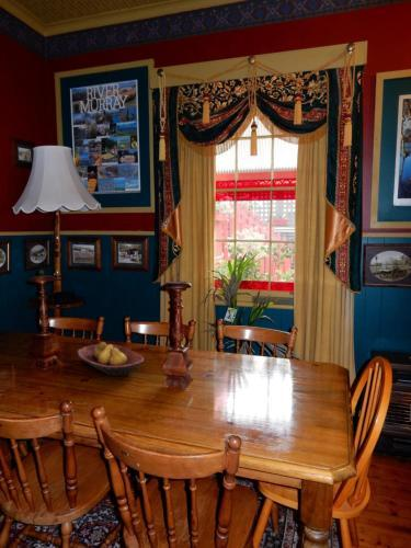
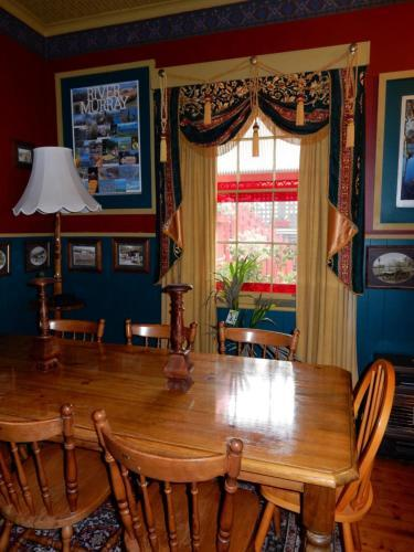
- fruit bowl [77,341,145,377]
